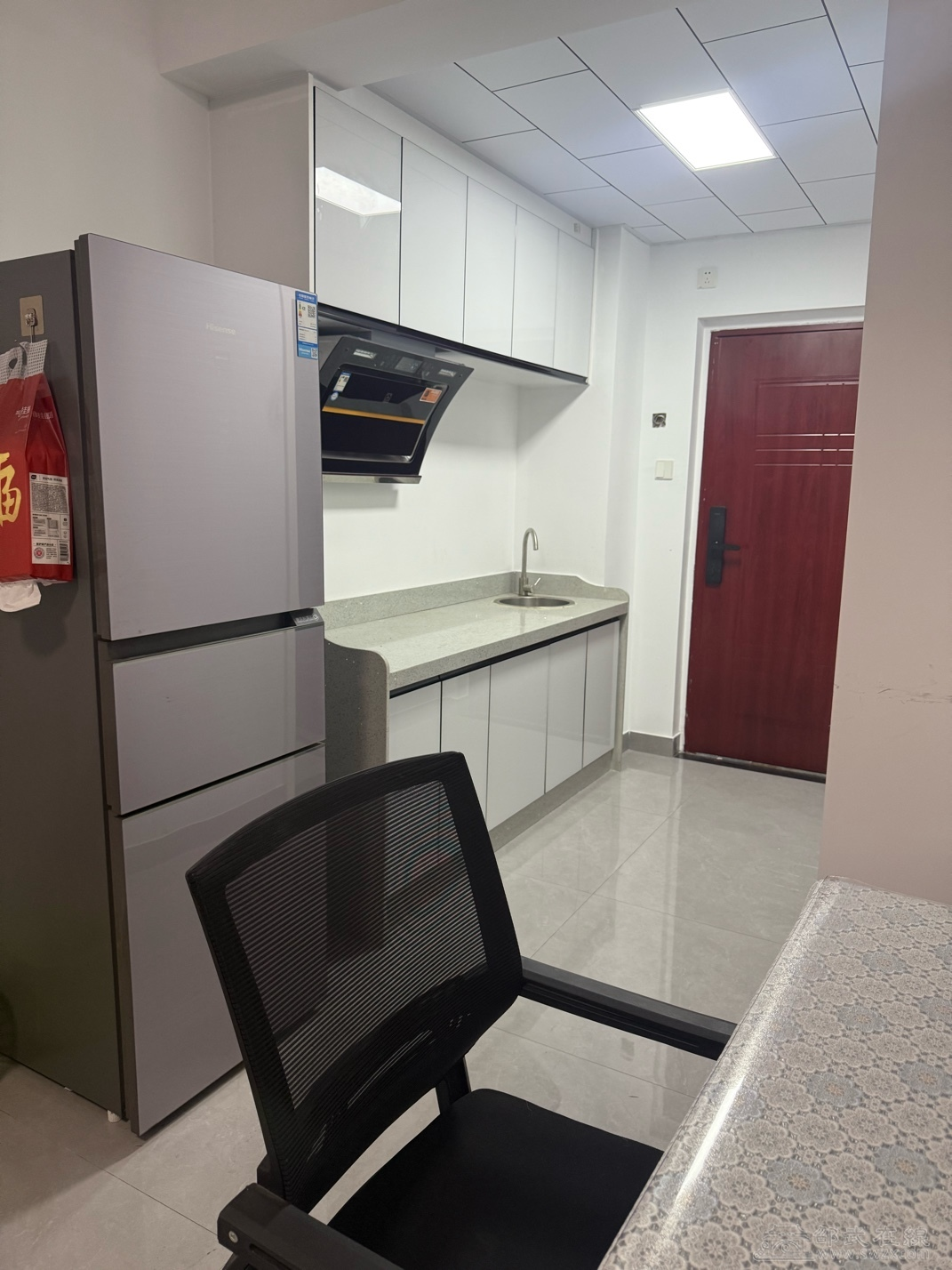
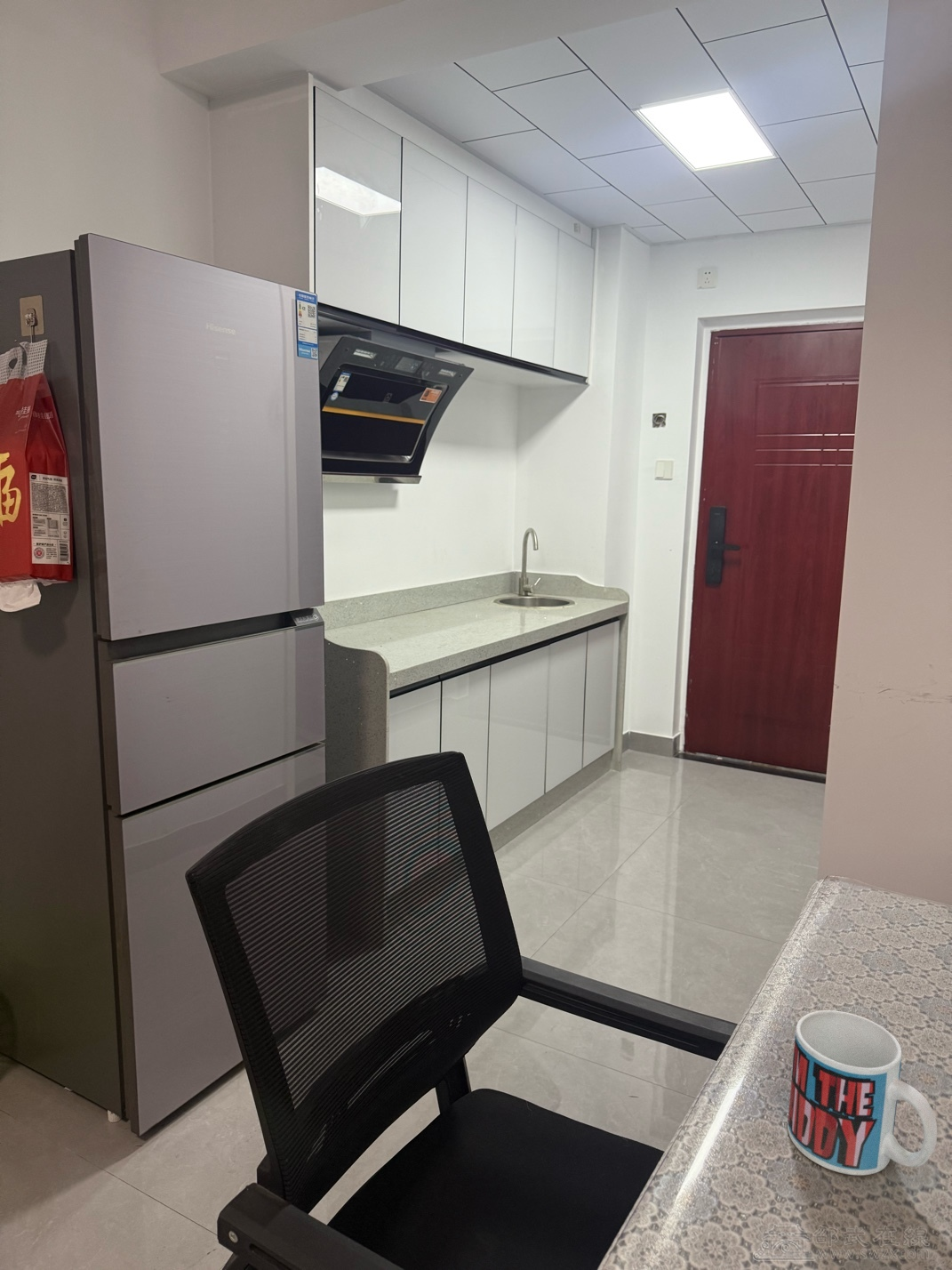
+ mug [787,1009,938,1177]
